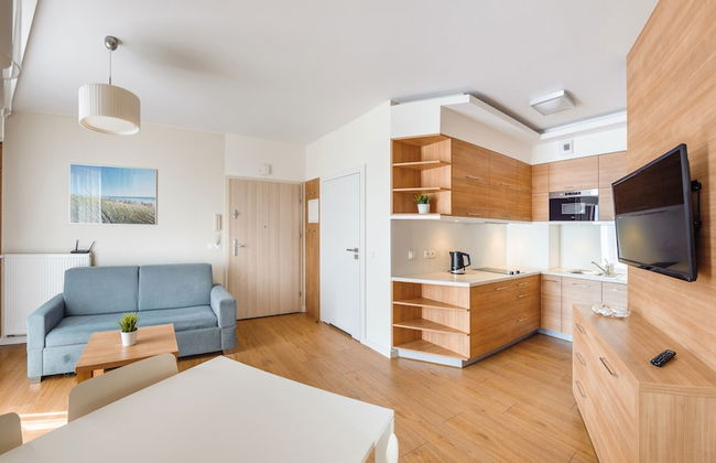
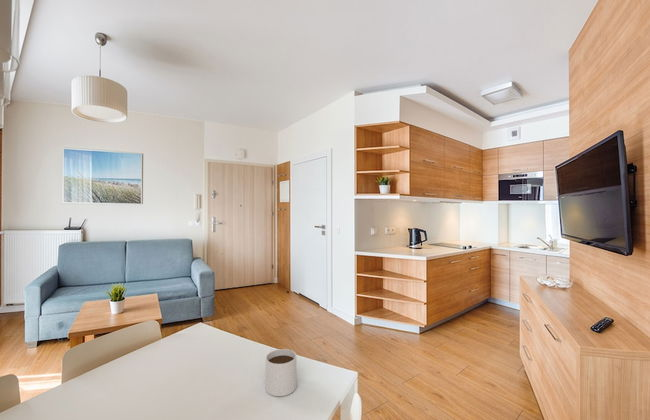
+ mug [265,348,298,397]
